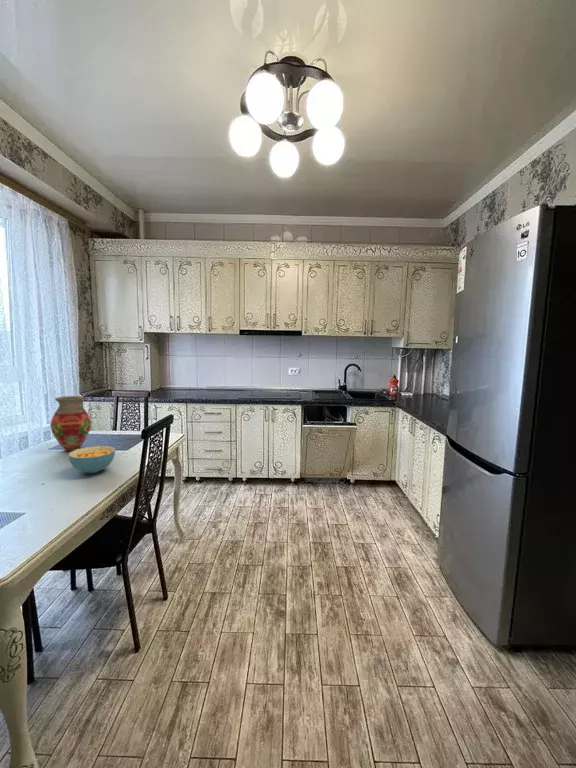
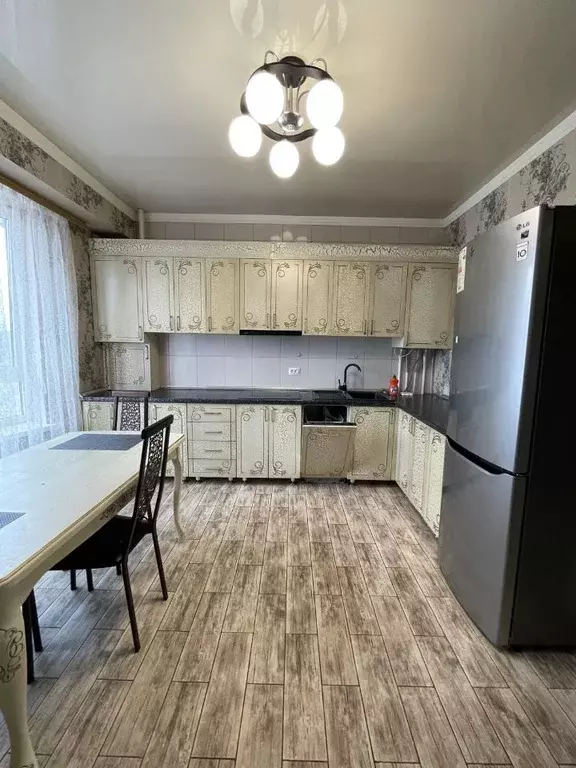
- vase [49,395,92,452]
- cereal bowl [68,445,116,474]
